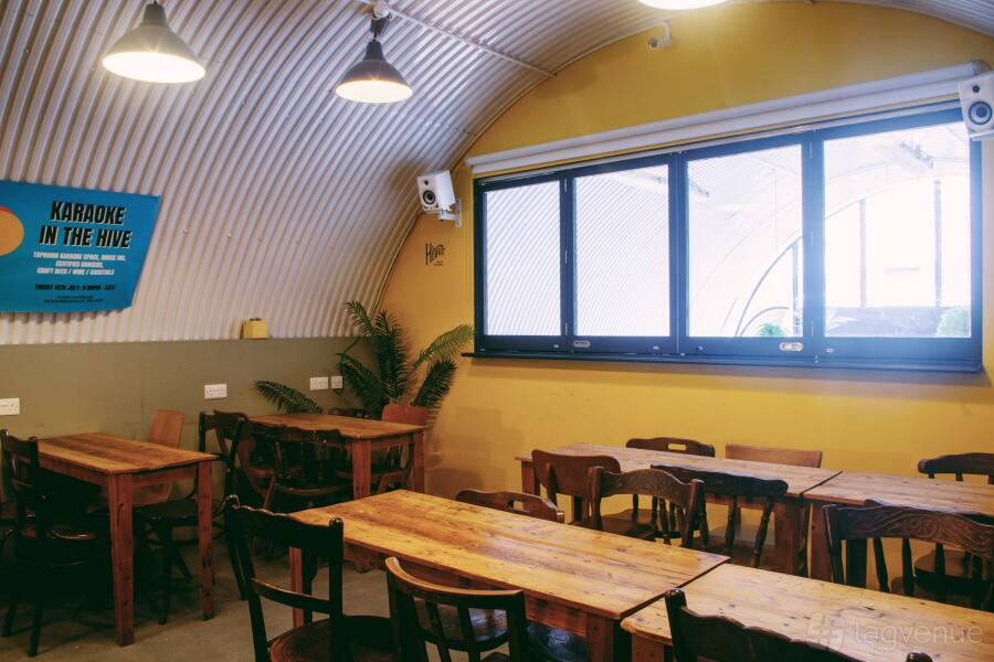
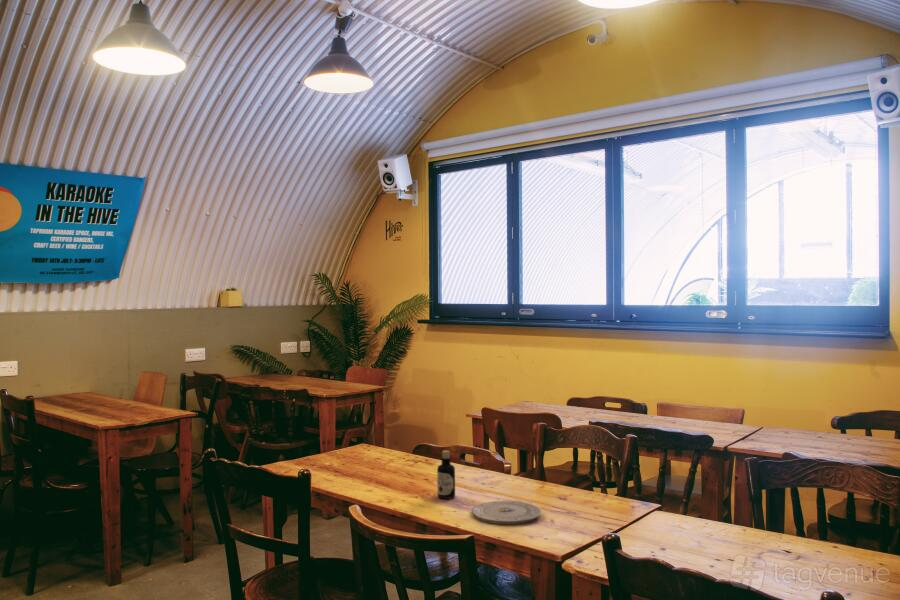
+ plate [471,500,542,525]
+ bottle [436,449,456,500]
